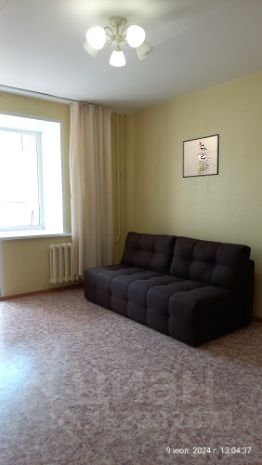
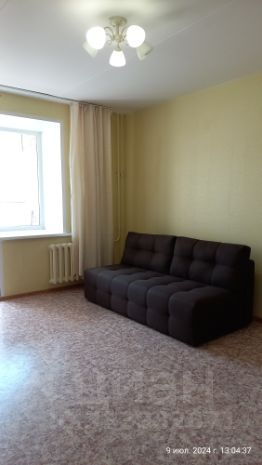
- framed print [182,133,220,179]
